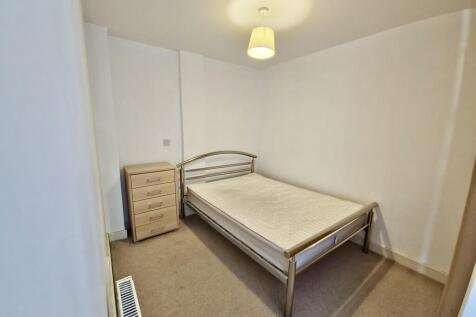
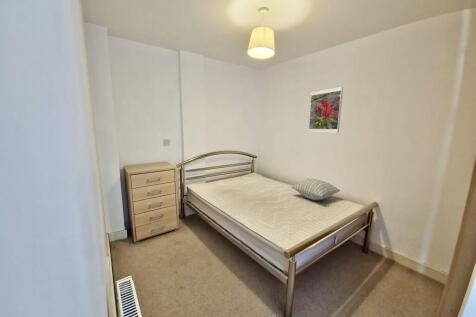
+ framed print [308,86,344,134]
+ pillow [290,178,341,201]
